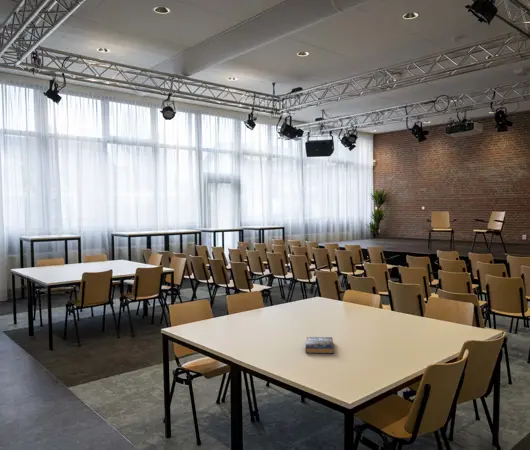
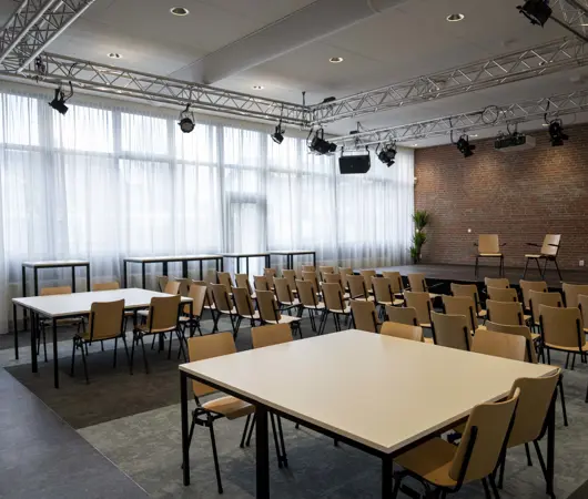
- book [304,336,335,354]
